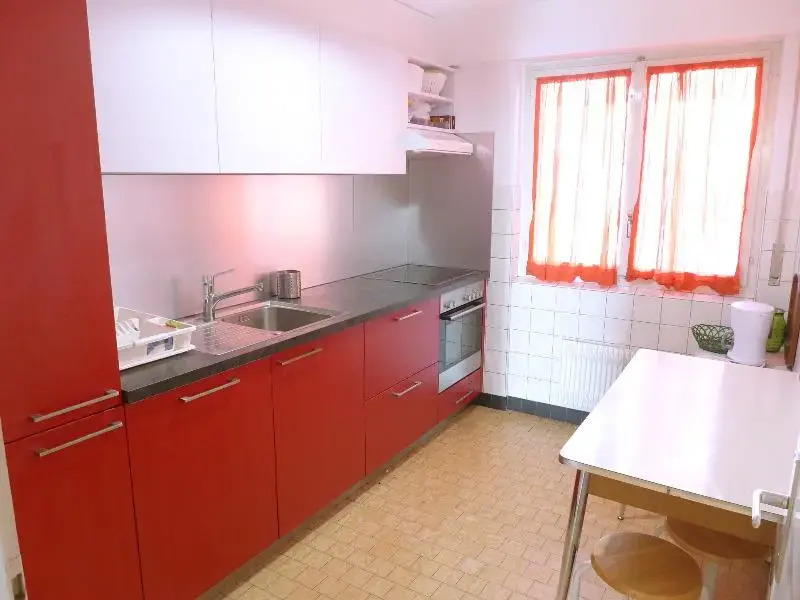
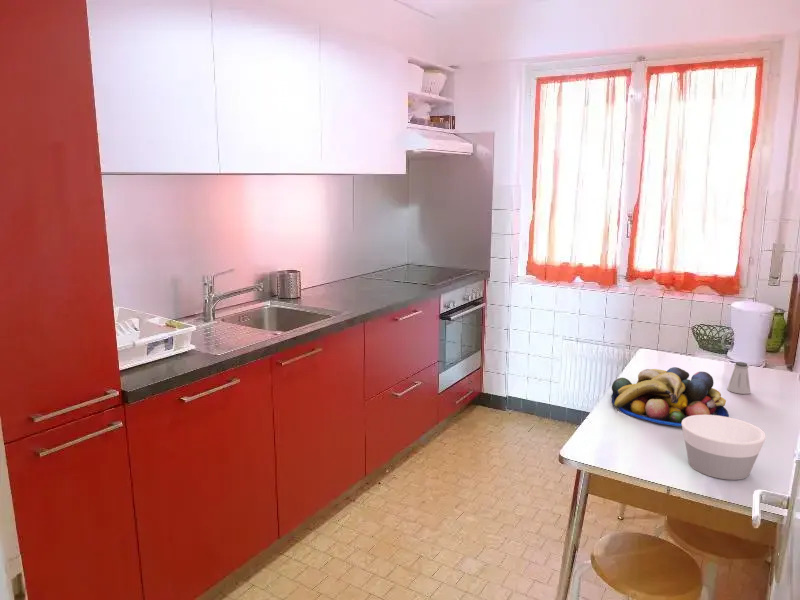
+ fruit bowl [610,366,730,427]
+ saltshaker [726,361,751,395]
+ bowl [681,414,767,481]
